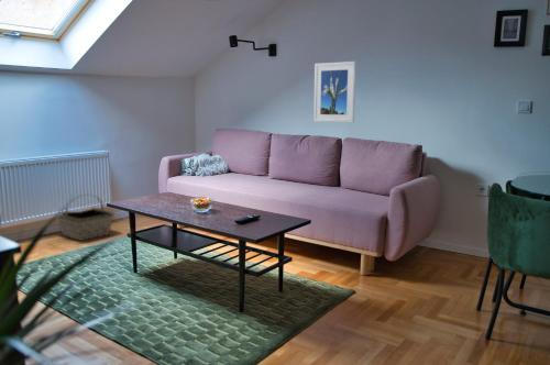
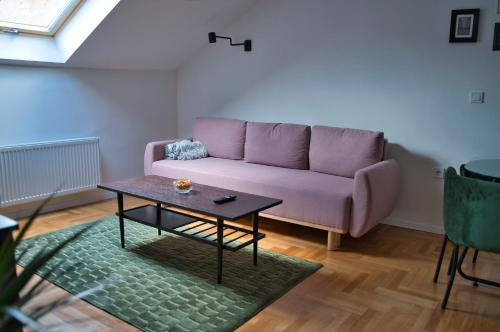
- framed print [312,60,356,123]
- basket [57,193,116,242]
